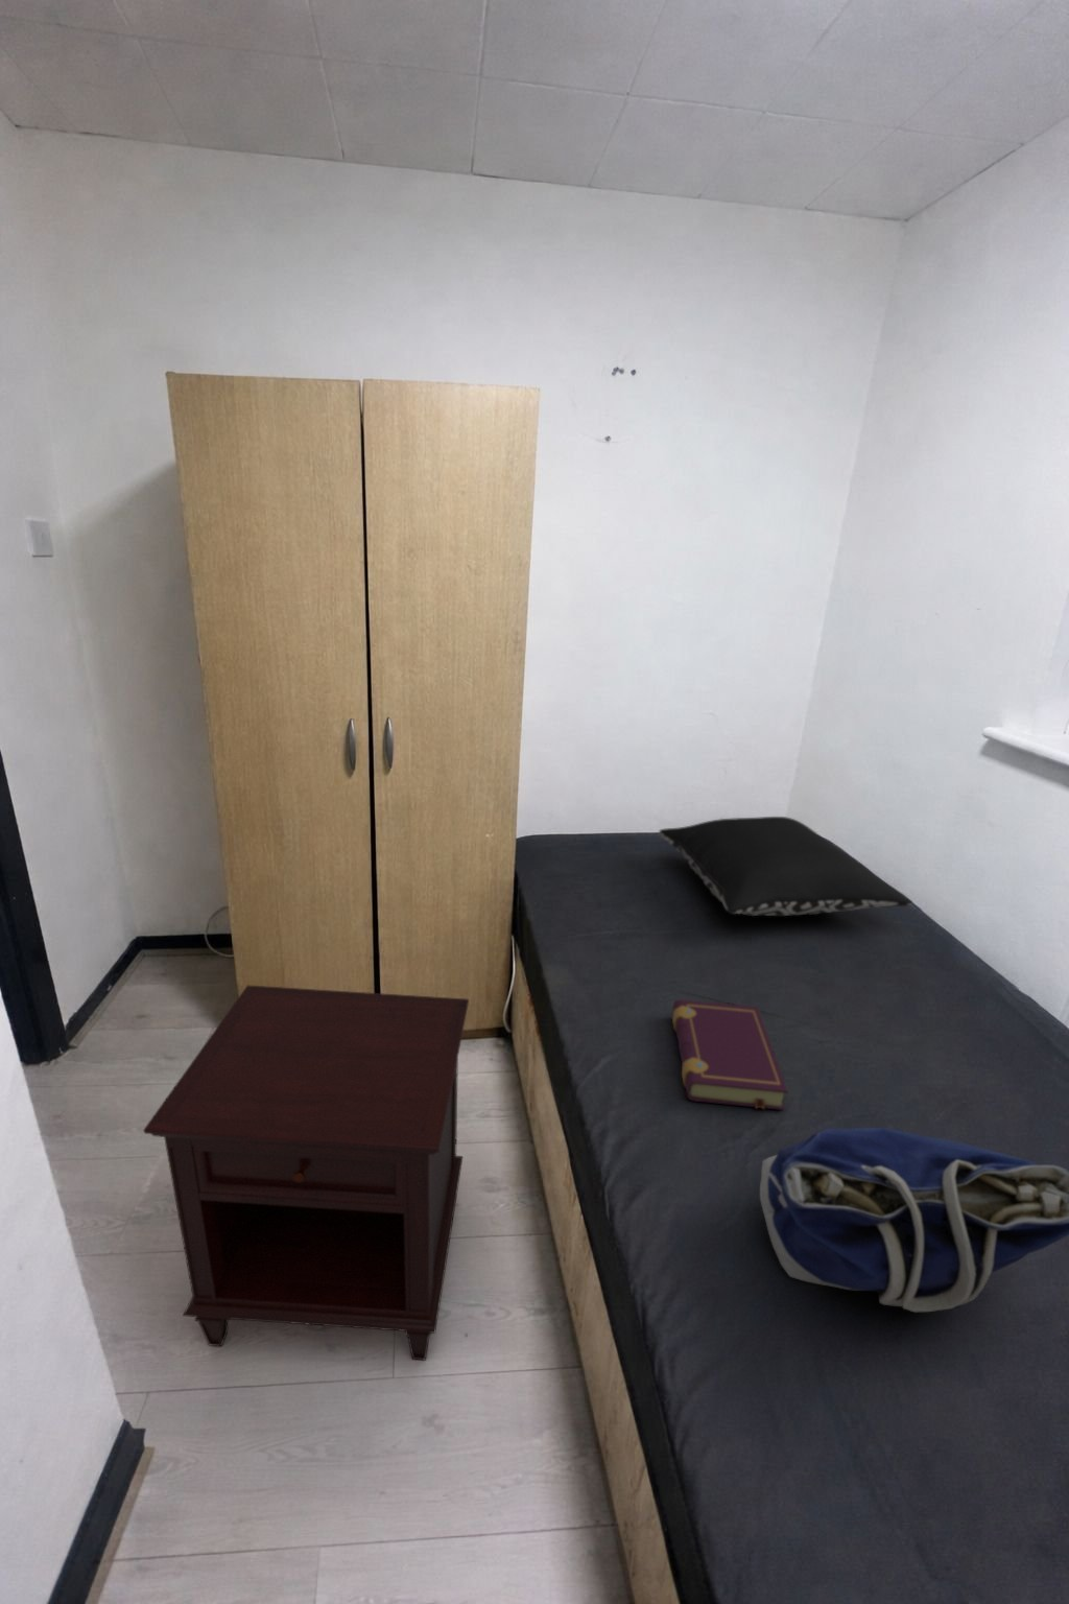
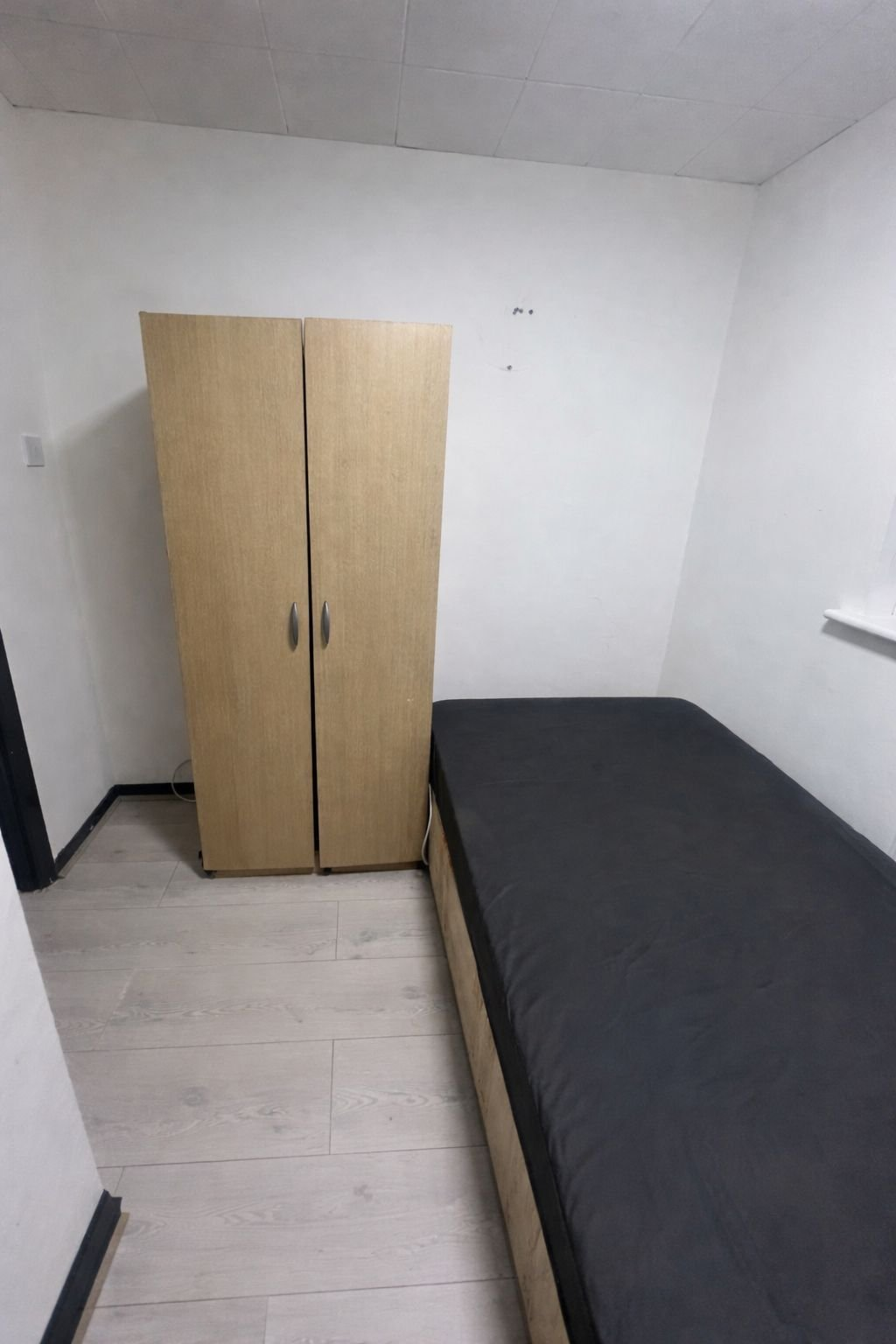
- nightstand [142,985,470,1362]
- book [672,999,790,1111]
- pillow [657,815,914,917]
- tote bag [759,1127,1069,1313]
